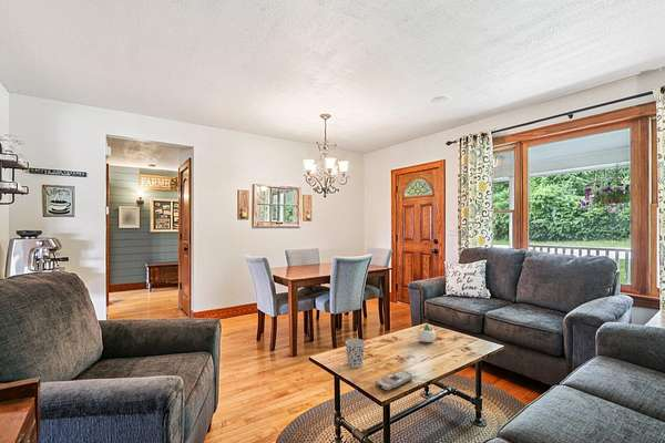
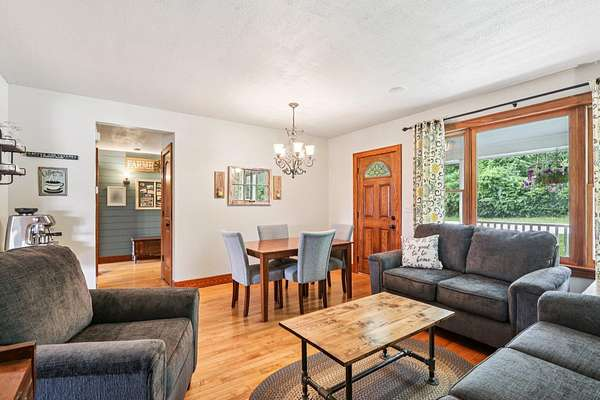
- succulent planter [417,323,437,343]
- cup [345,338,367,369]
- remote control [375,370,413,392]
